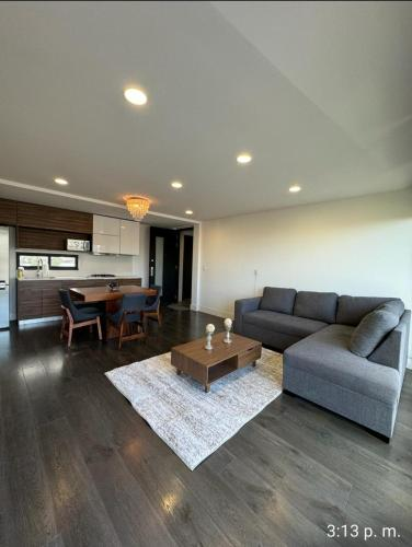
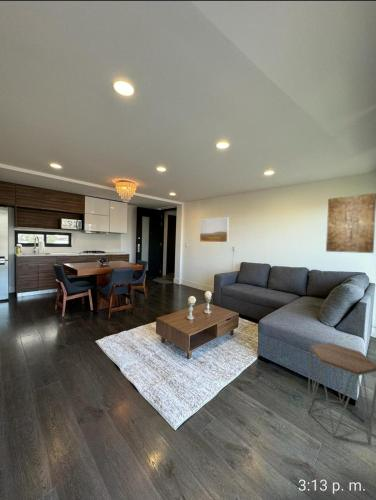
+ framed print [199,216,230,243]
+ wall art [325,192,376,254]
+ side table [307,342,376,446]
